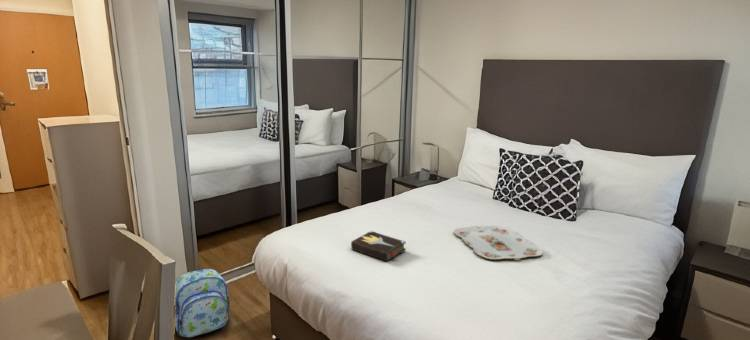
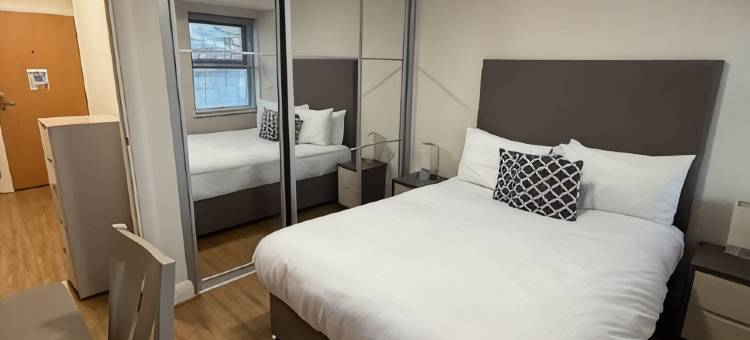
- hardback book [350,230,407,262]
- backpack [174,268,231,338]
- serving tray [453,225,544,260]
